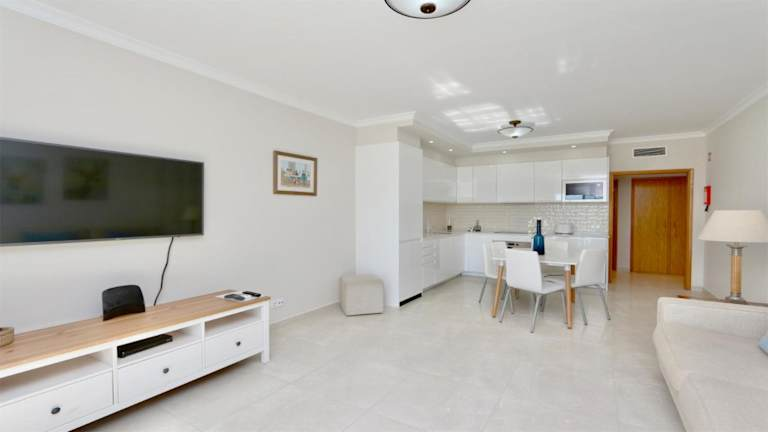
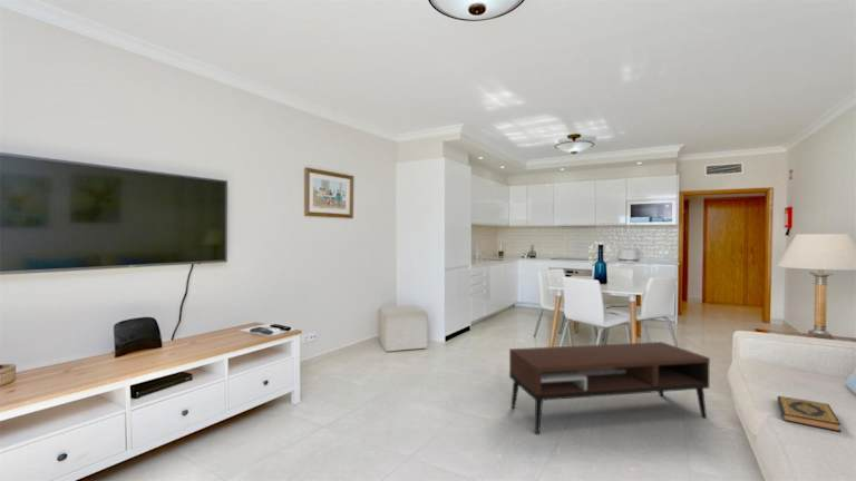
+ hardback book [777,395,842,433]
+ coffee table [508,341,711,434]
